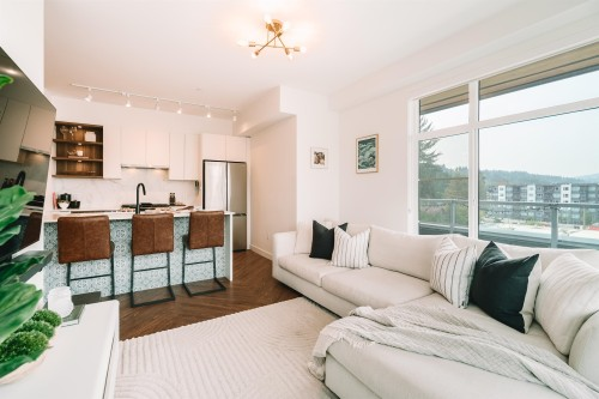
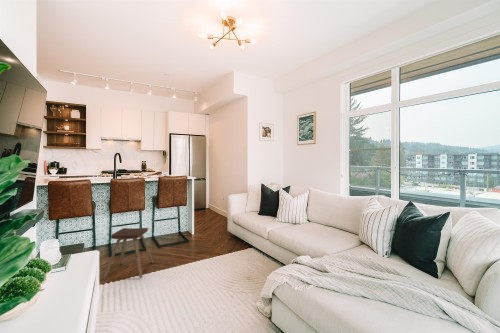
+ music stool [102,227,155,280]
